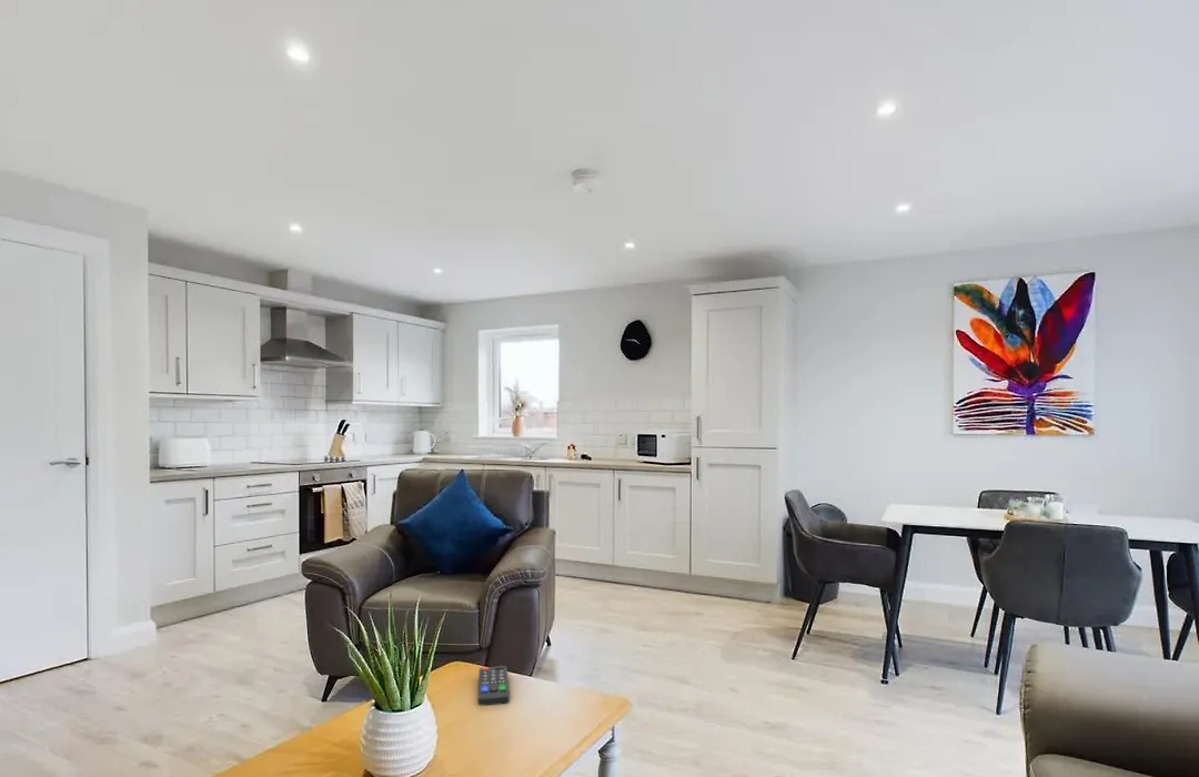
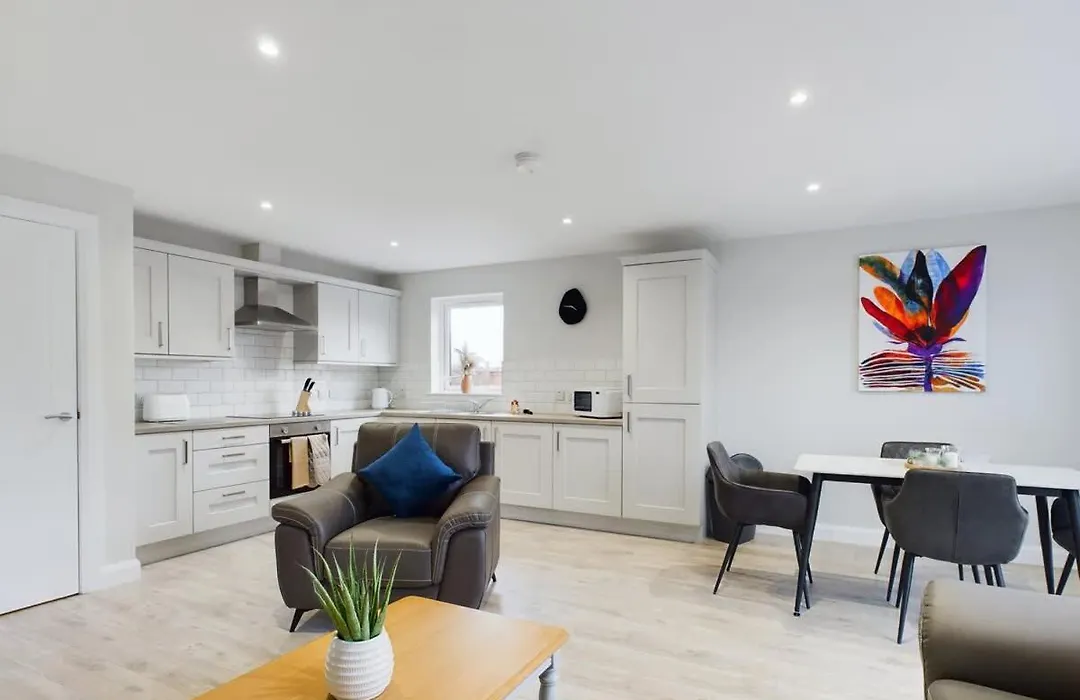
- remote control [477,665,511,707]
